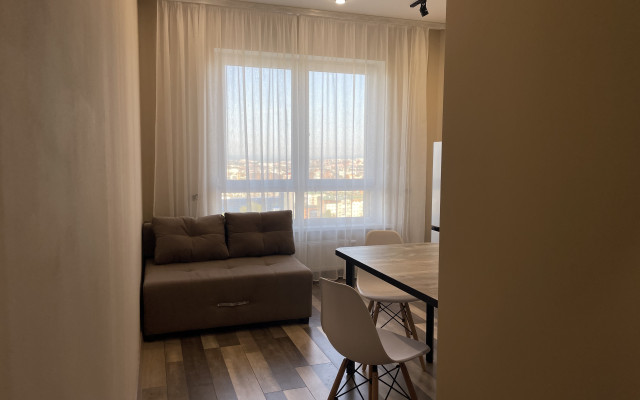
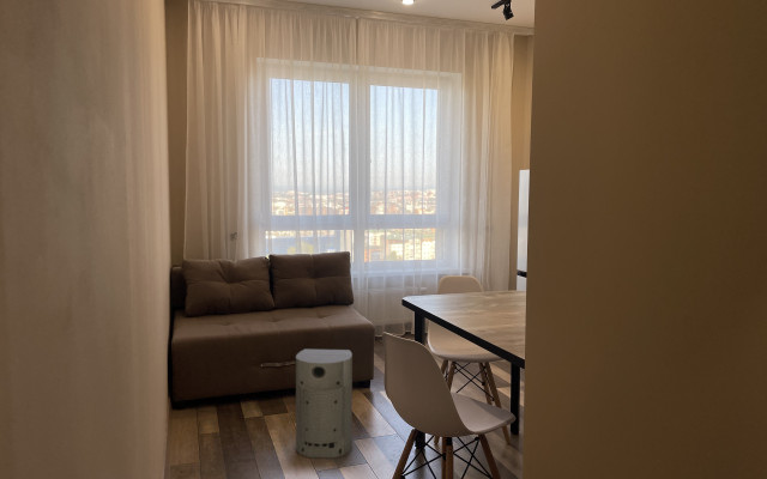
+ fan [295,348,354,460]
